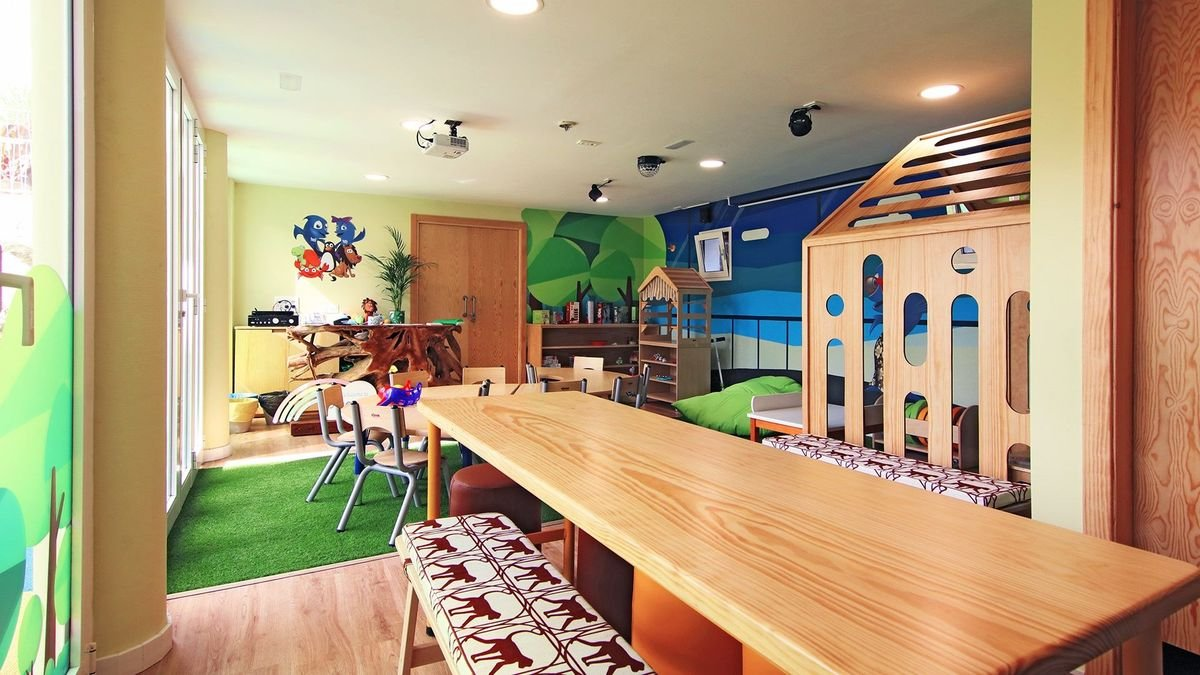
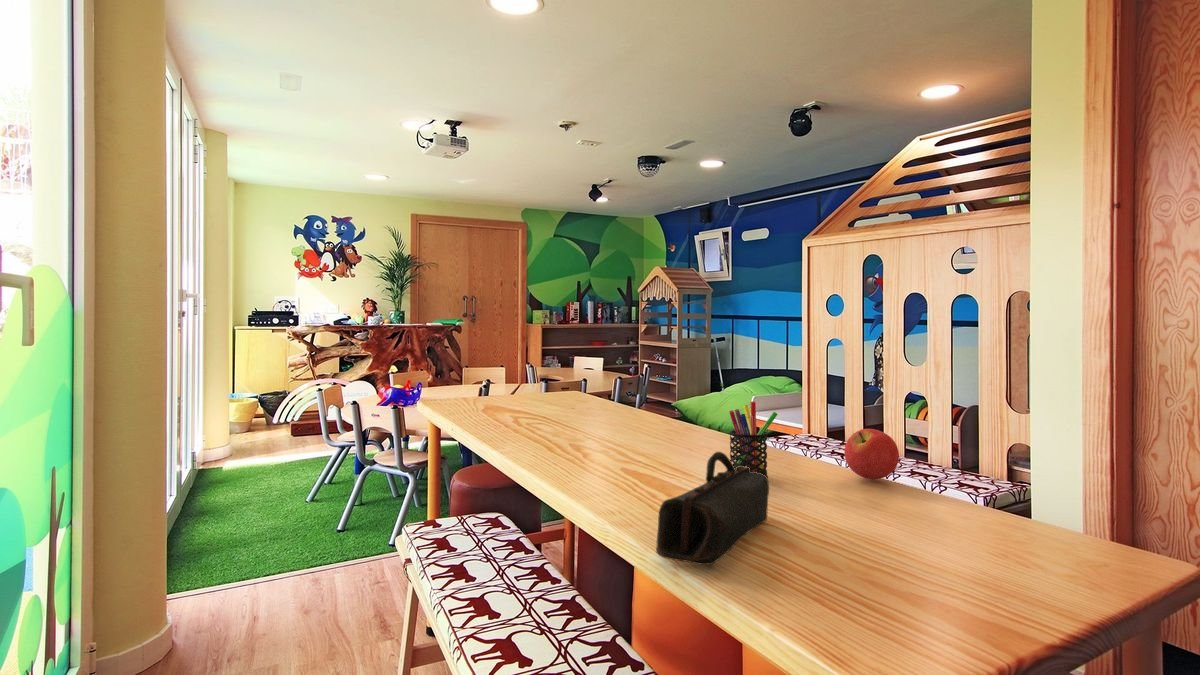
+ pencil case [655,451,770,566]
+ fruit [843,428,900,480]
+ pen holder [728,400,779,479]
